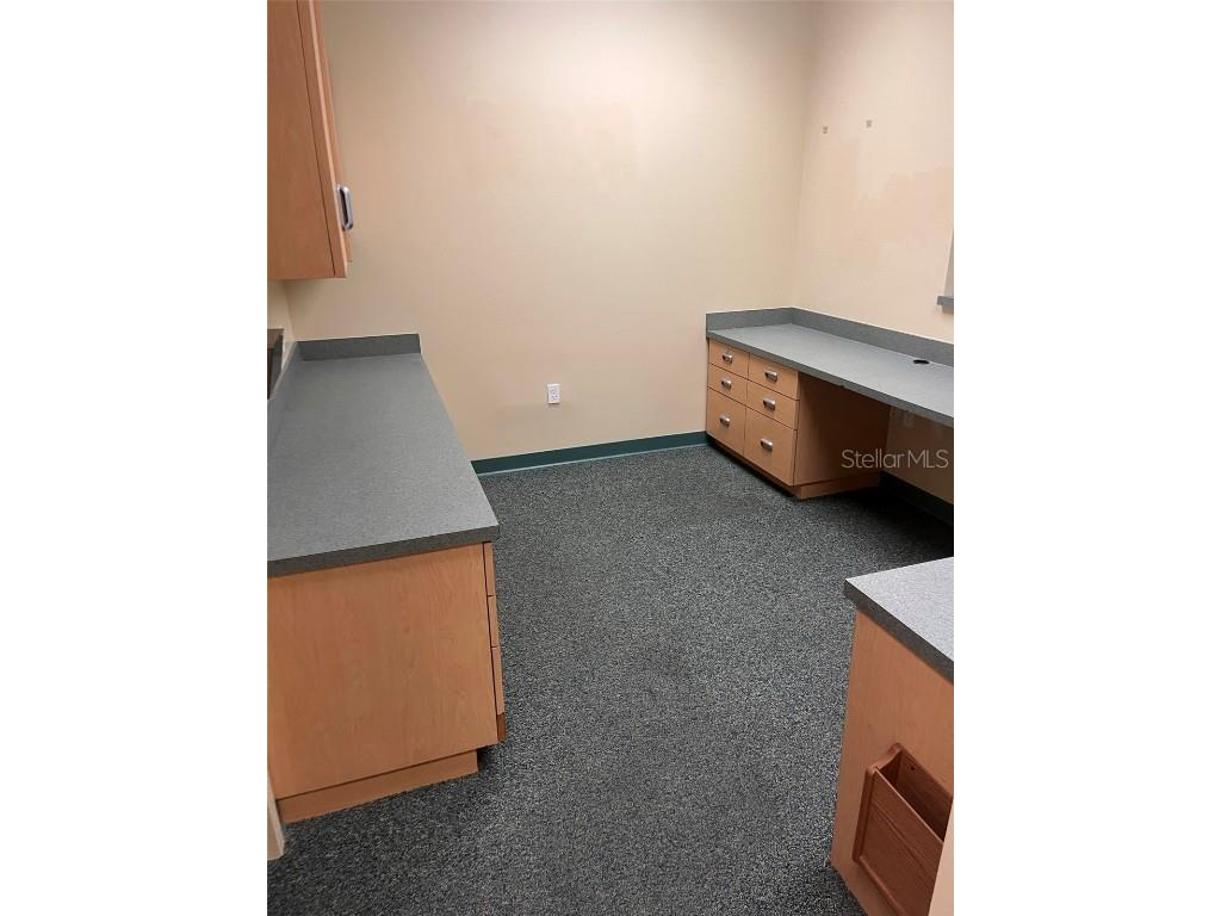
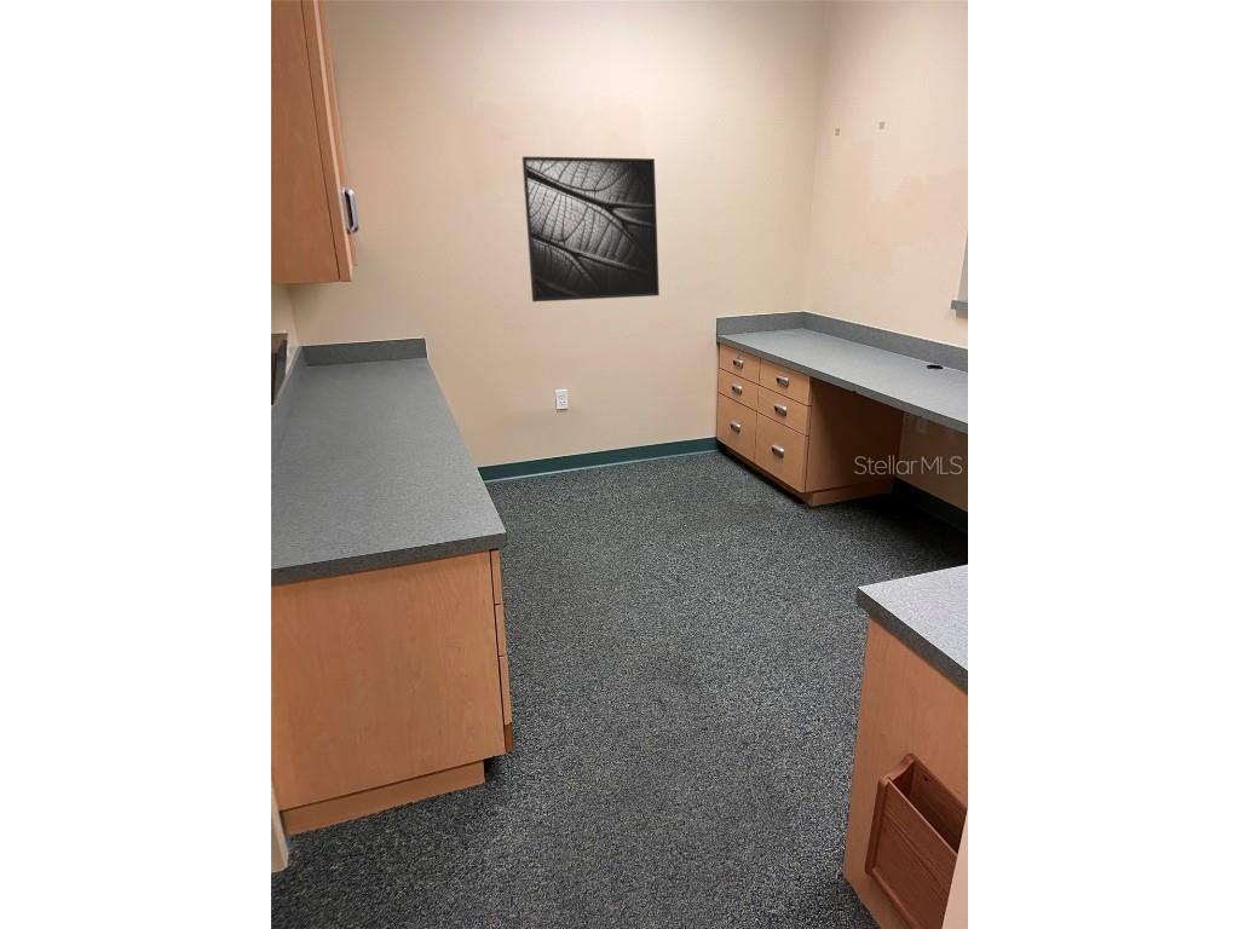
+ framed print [520,155,661,302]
